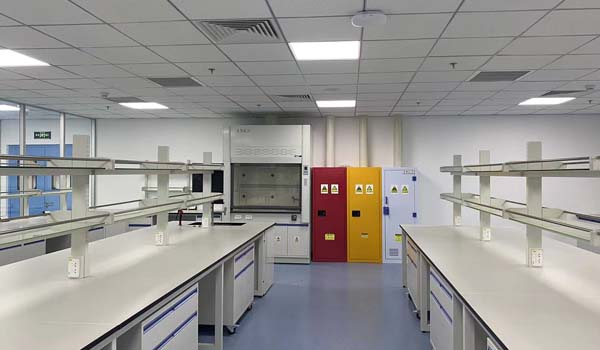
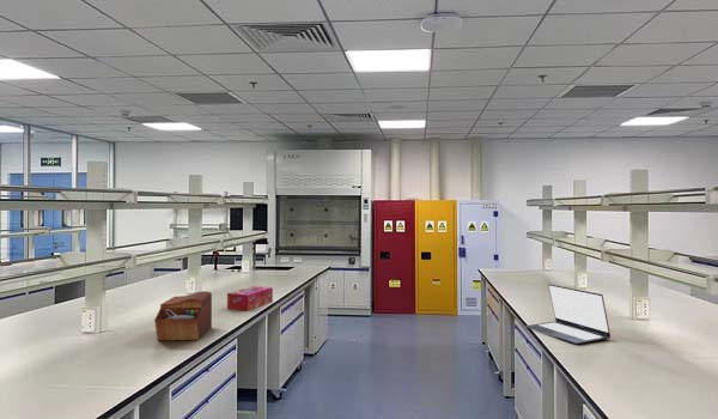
+ sewing box [153,291,213,341]
+ tissue box [226,285,274,312]
+ laptop [524,283,611,345]
